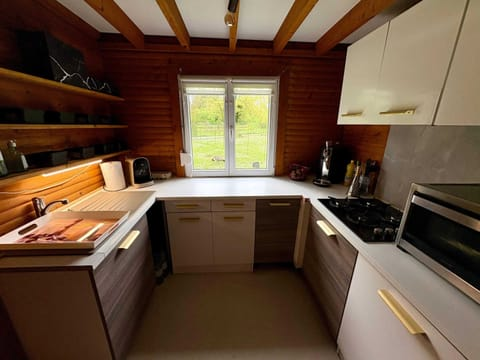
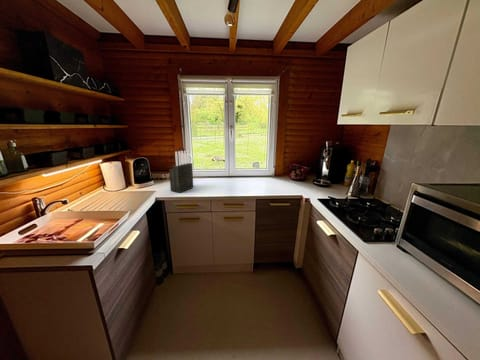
+ knife block [168,149,194,194]
